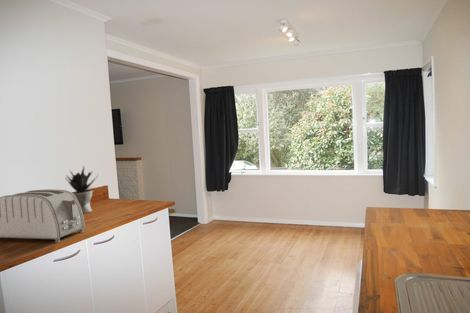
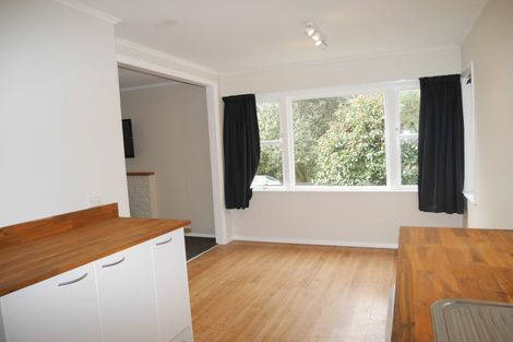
- toaster [0,188,86,244]
- potted plant [64,165,99,214]
